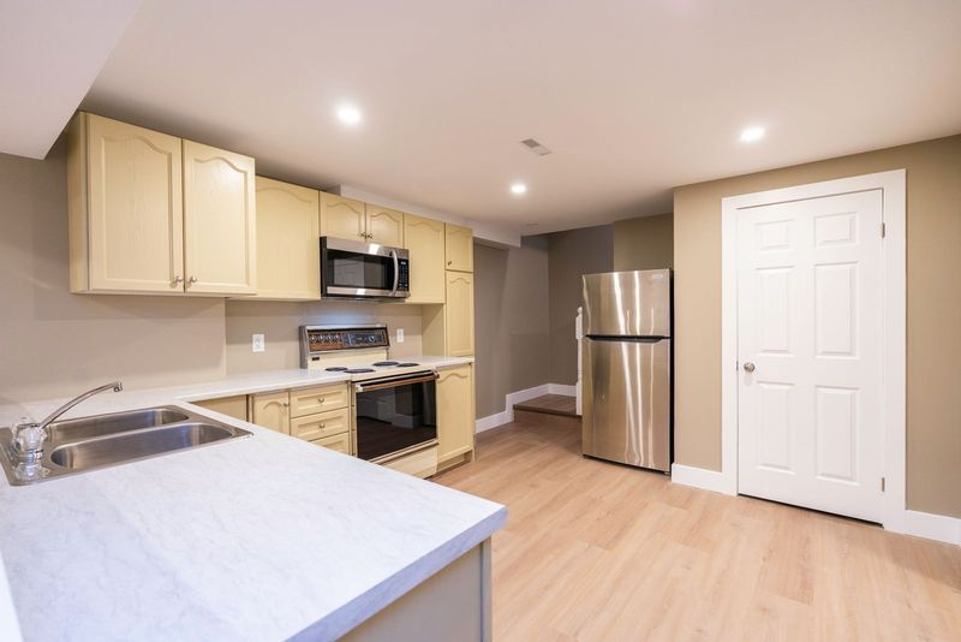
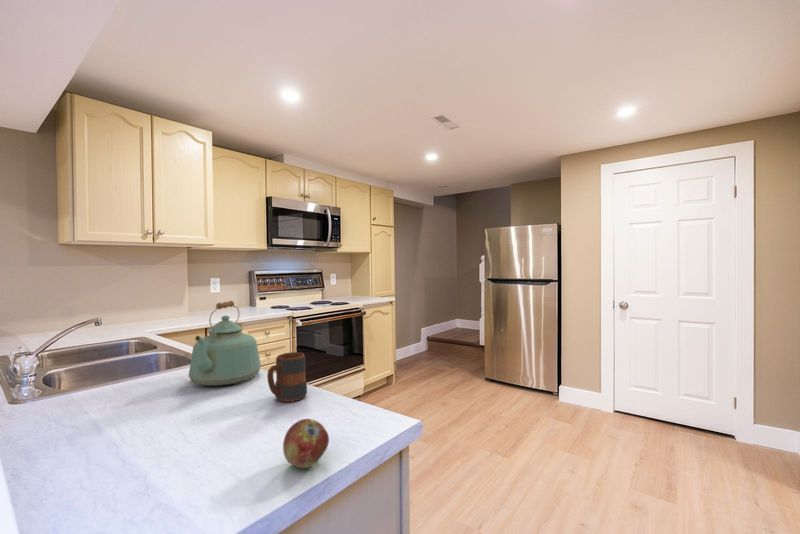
+ mug [266,351,308,403]
+ kettle [188,300,262,387]
+ fruit [282,418,330,469]
